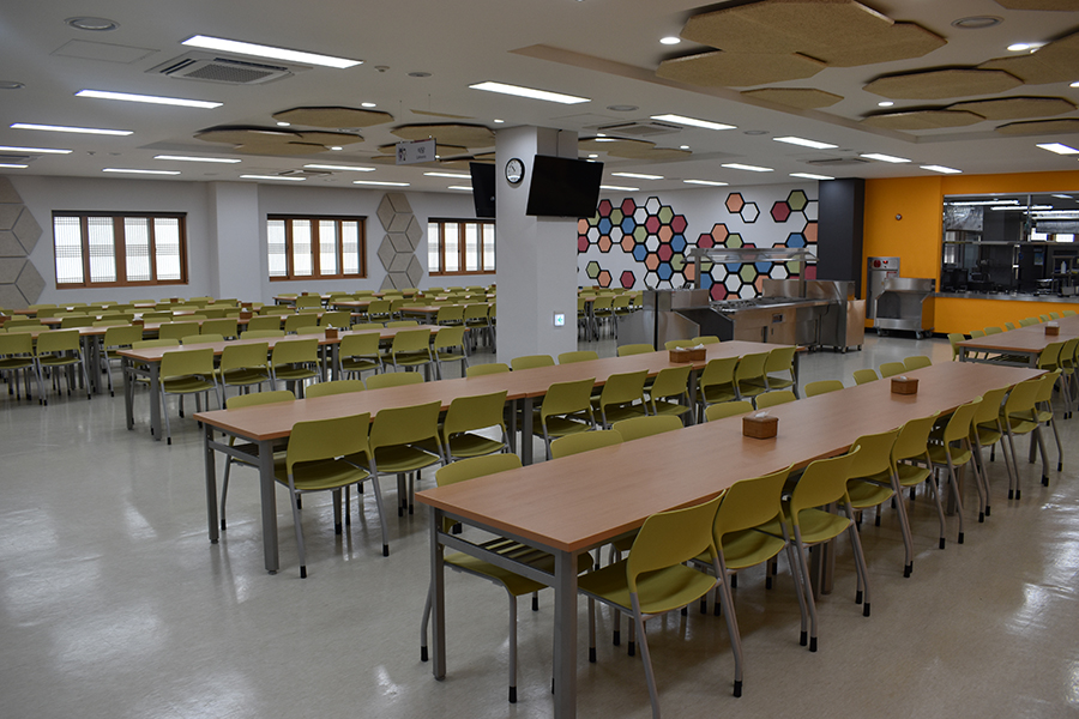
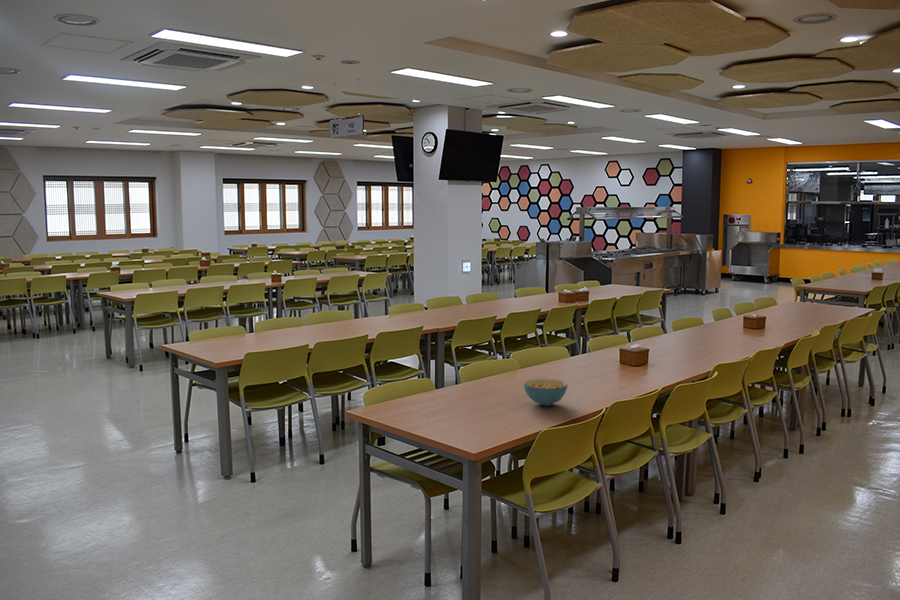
+ cereal bowl [523,378,569,407]
